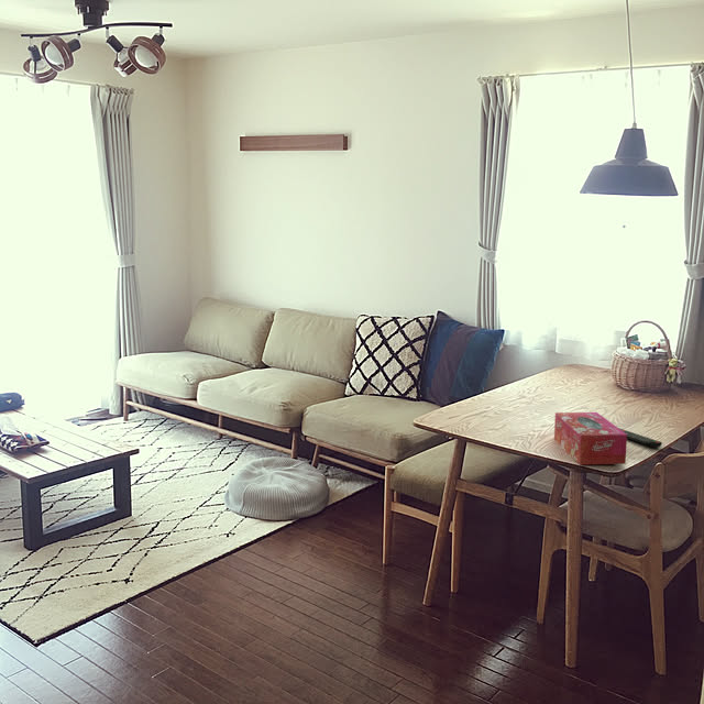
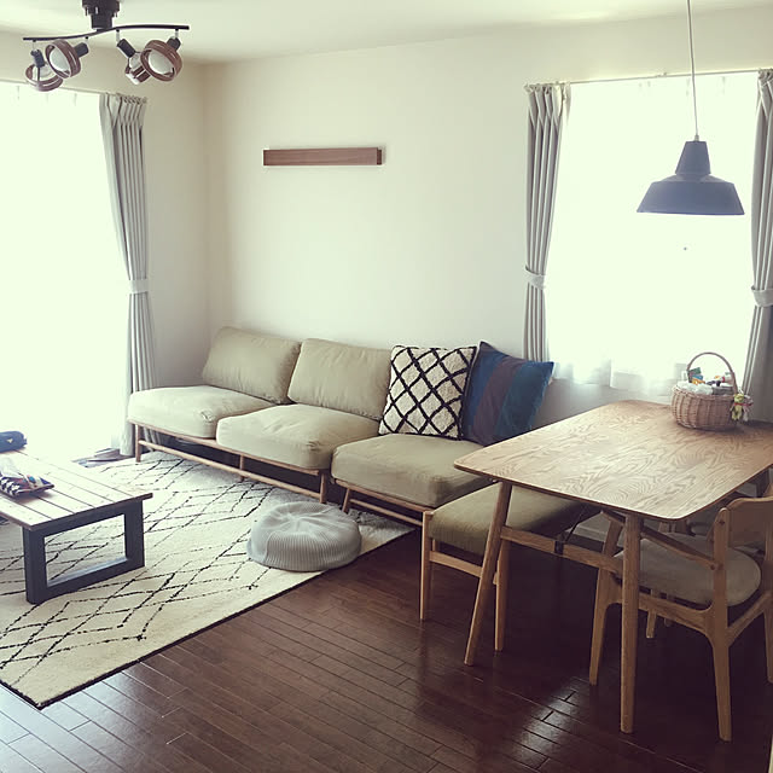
- tissue box [553,411,628,465]
- remote control [618,427,663,449]
